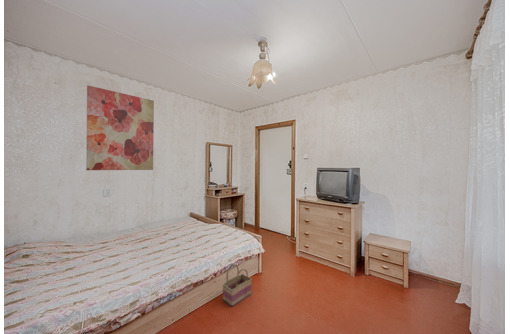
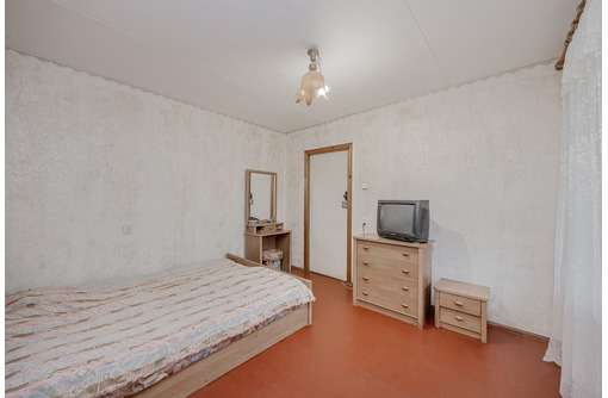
- wall art [85,84,155,171]
- basket [222,263,253,307]
